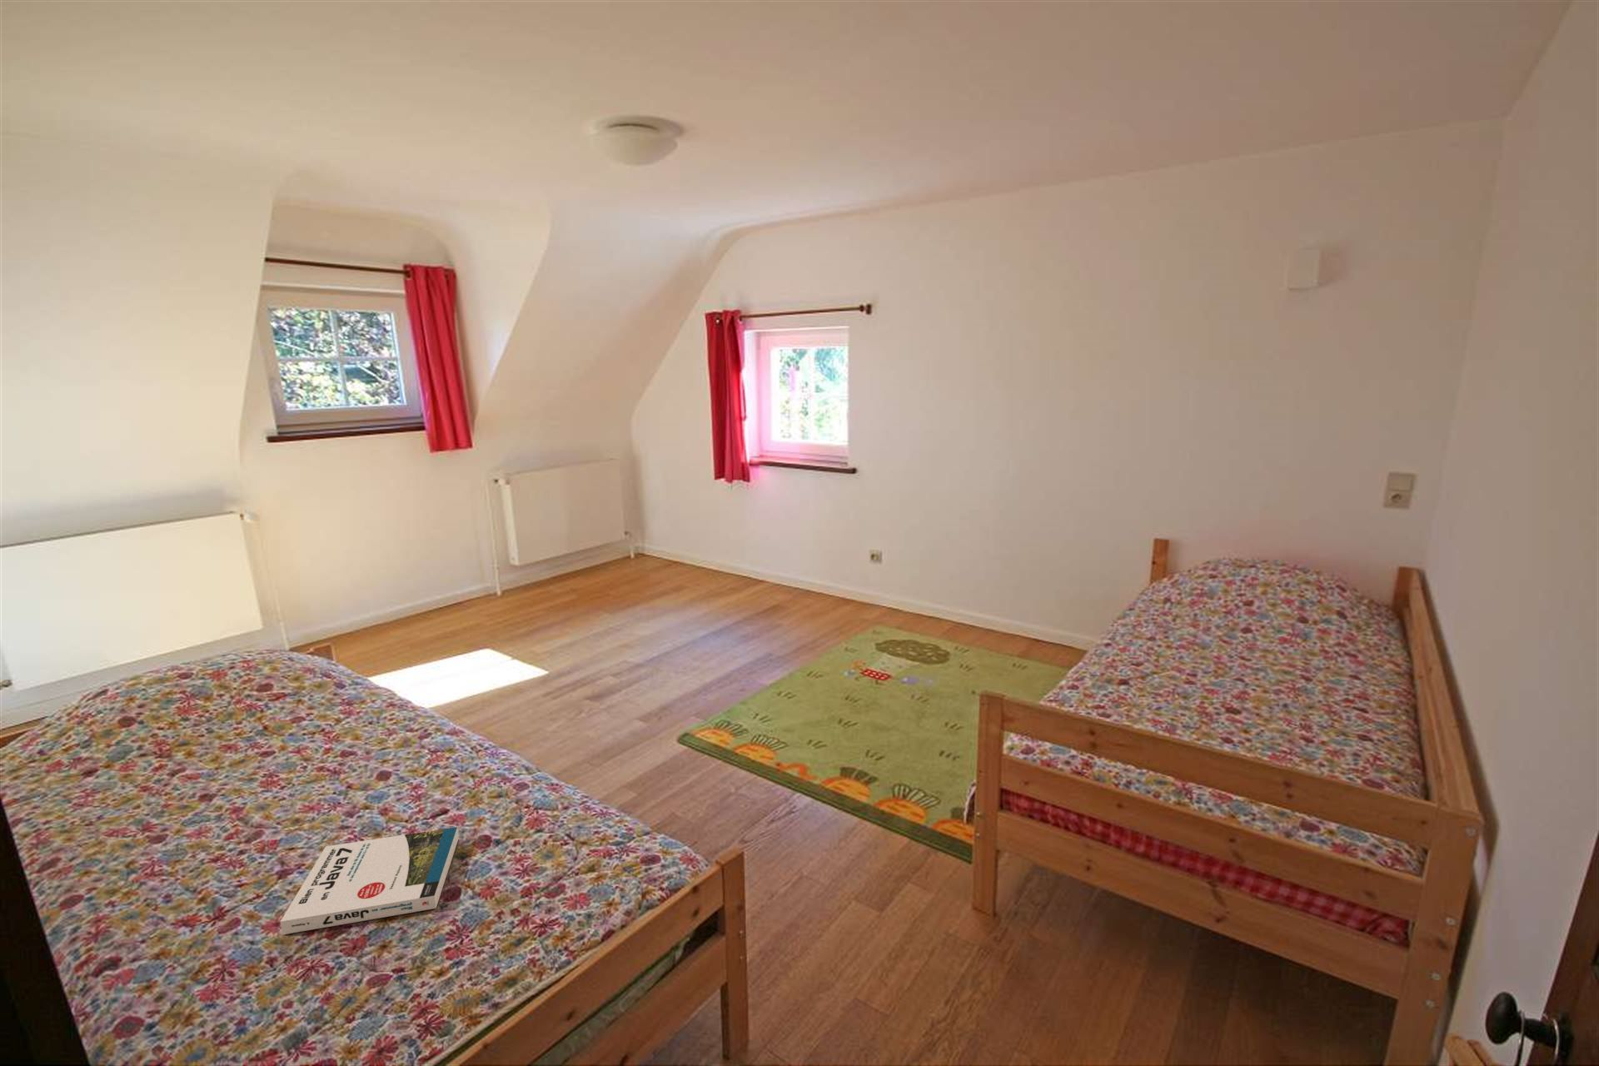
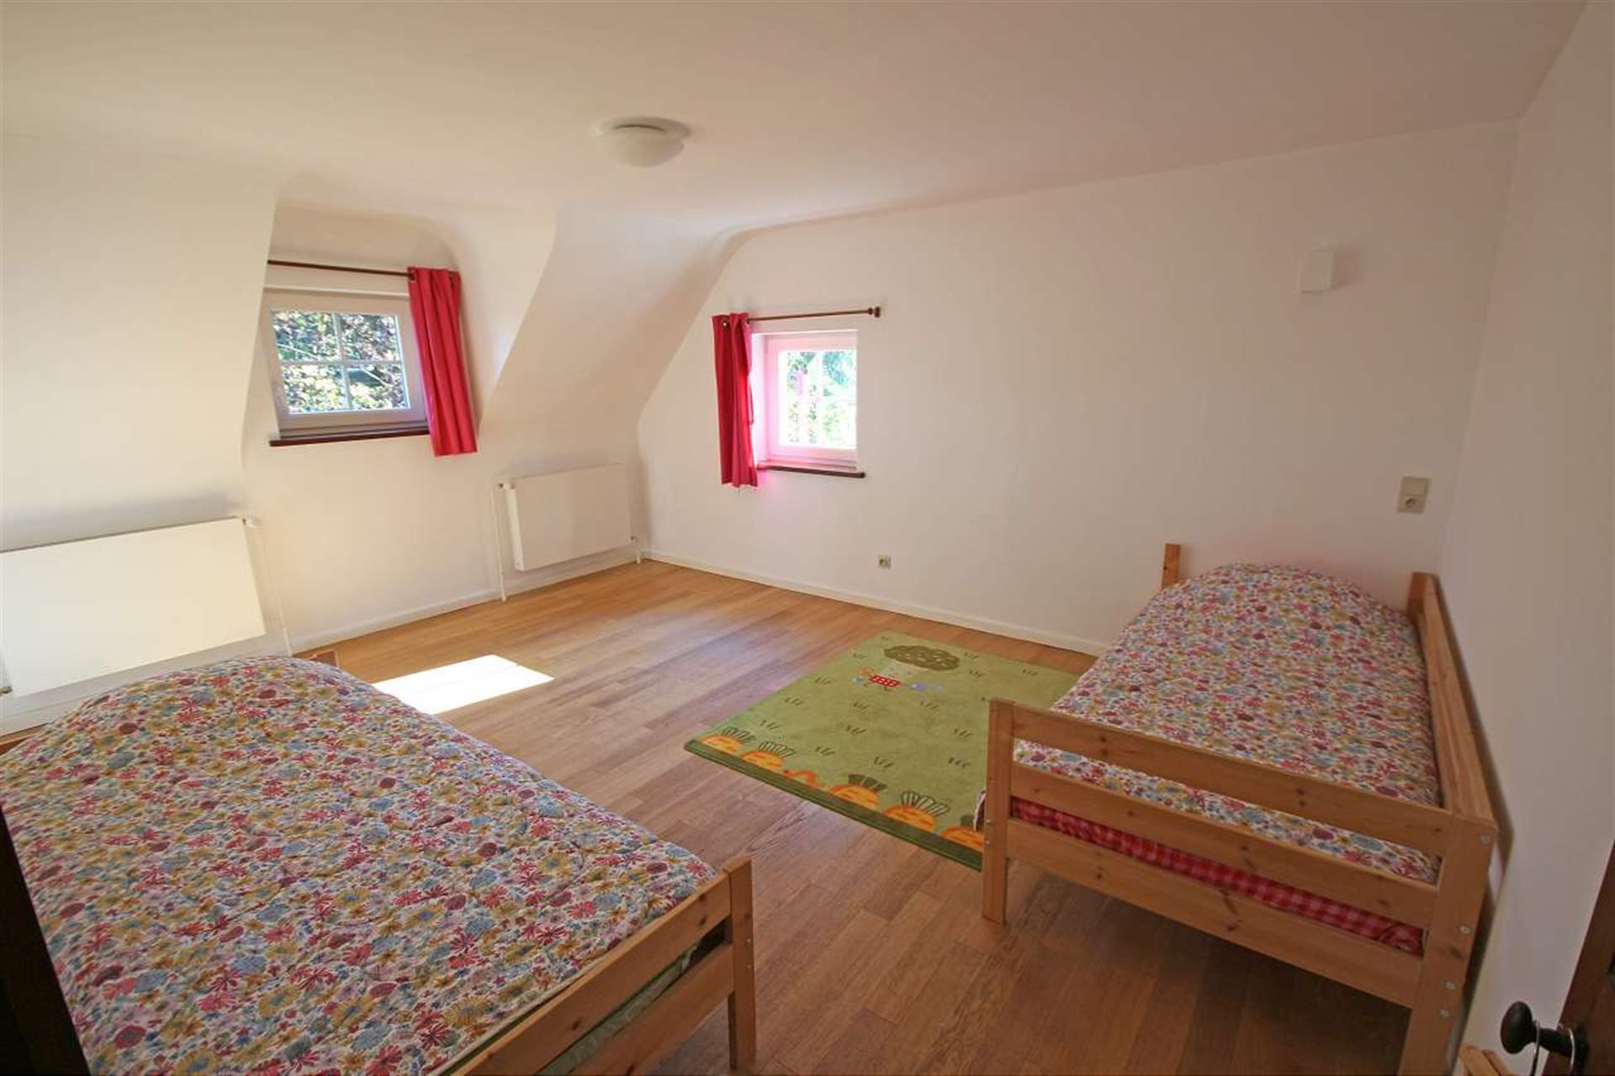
- book [280,826,459,935]
